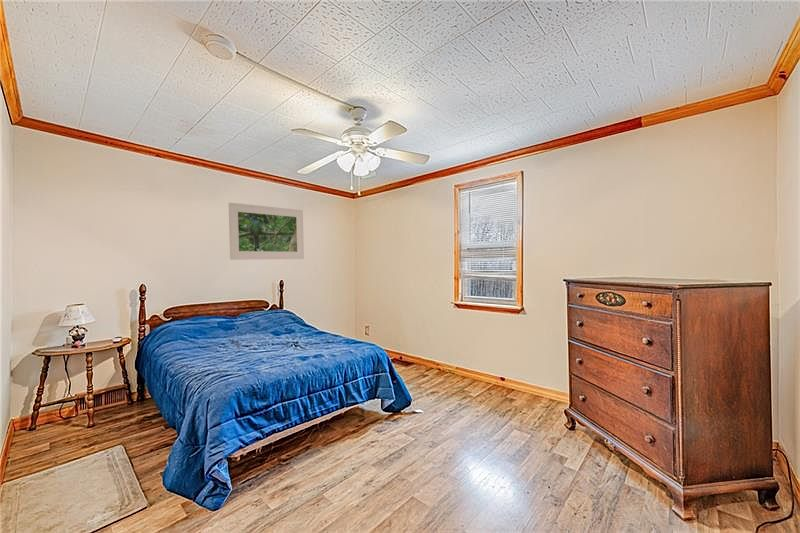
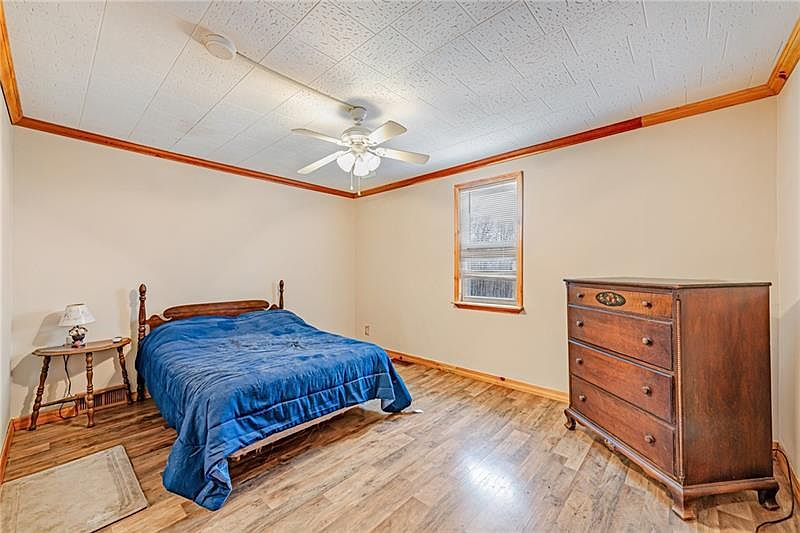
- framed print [228,202,305,261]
